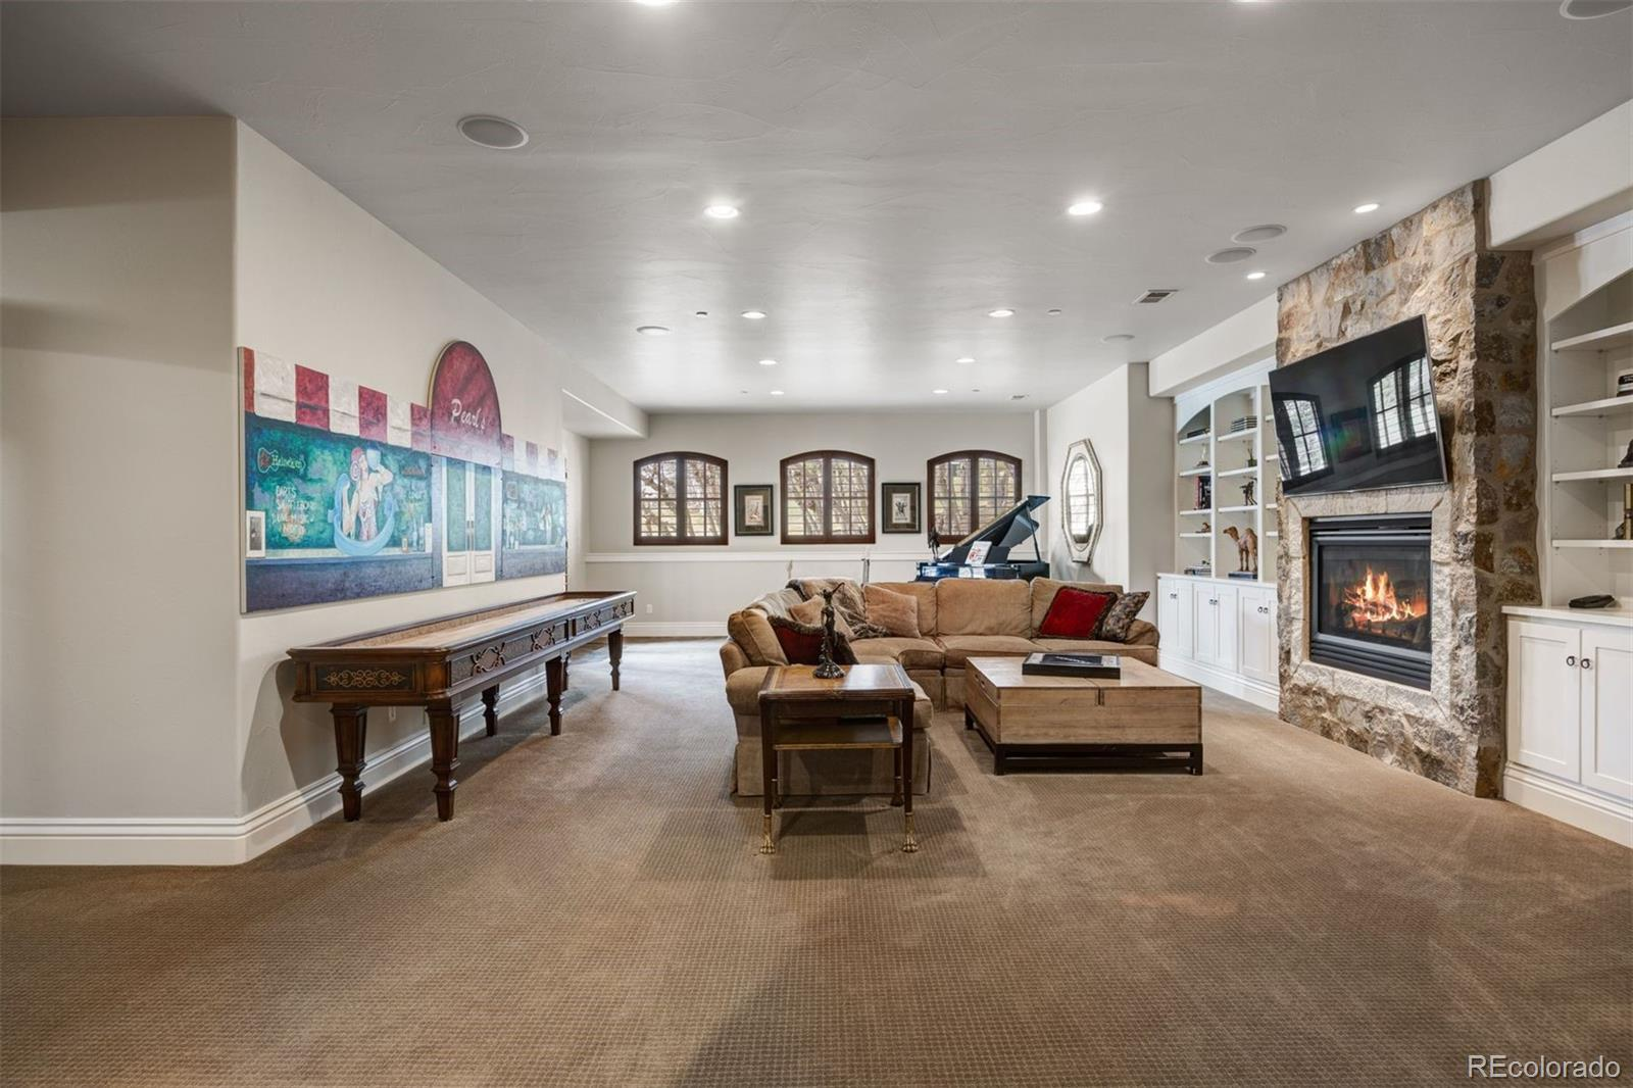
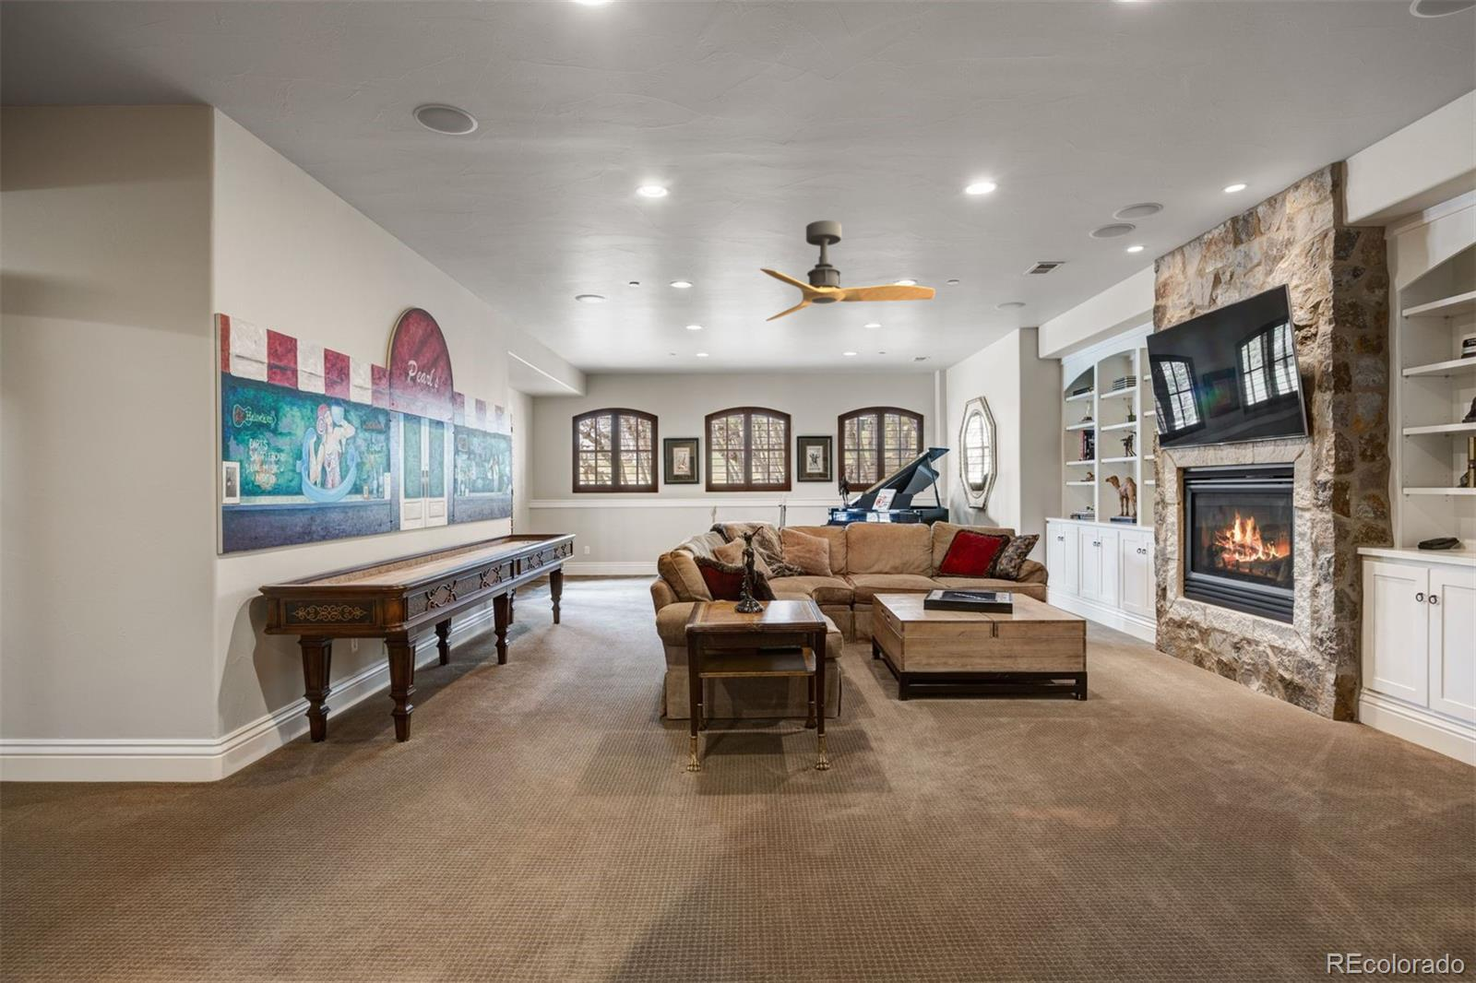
+ ceiling fan [759,219,936,321]
